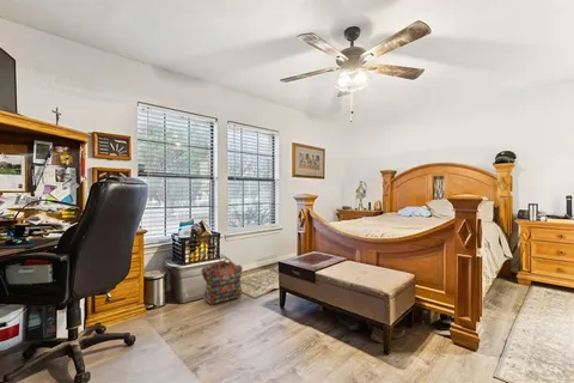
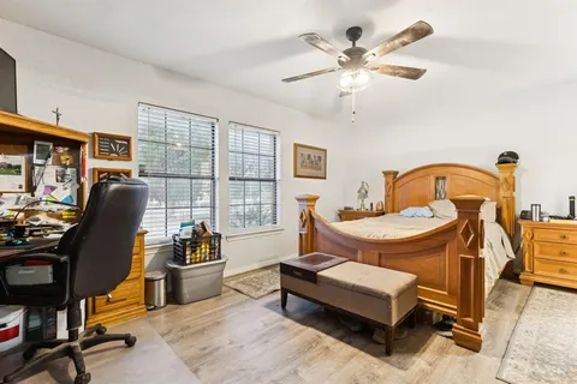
- backpack [200,255,244,306]
